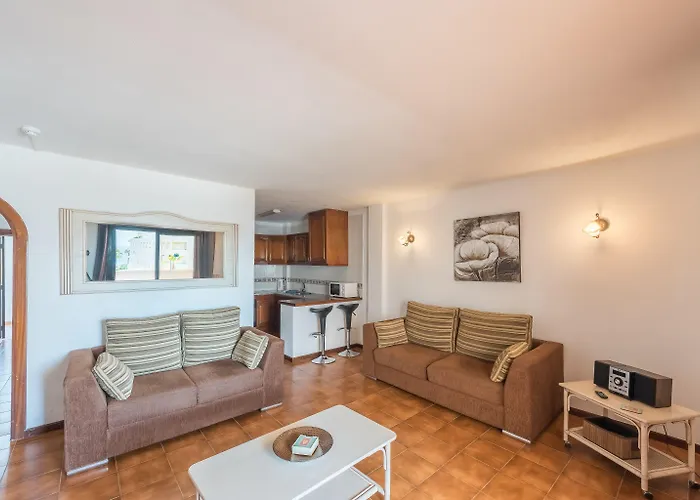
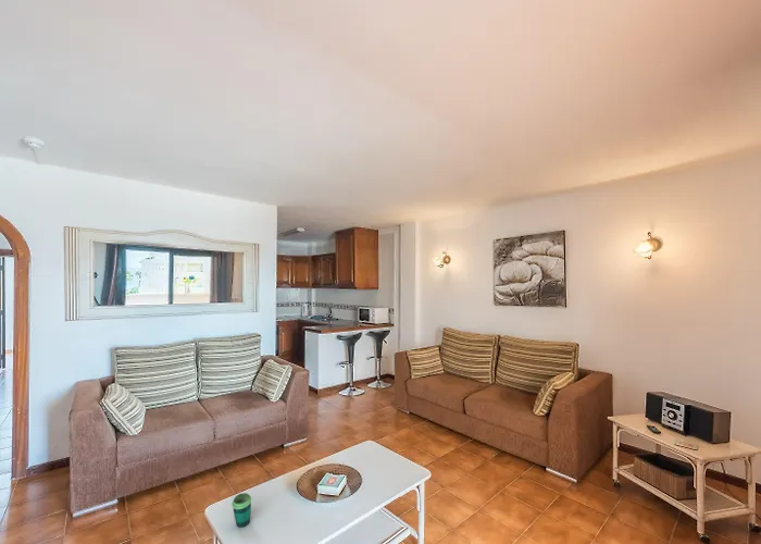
+ cup [230,492,252,529]
